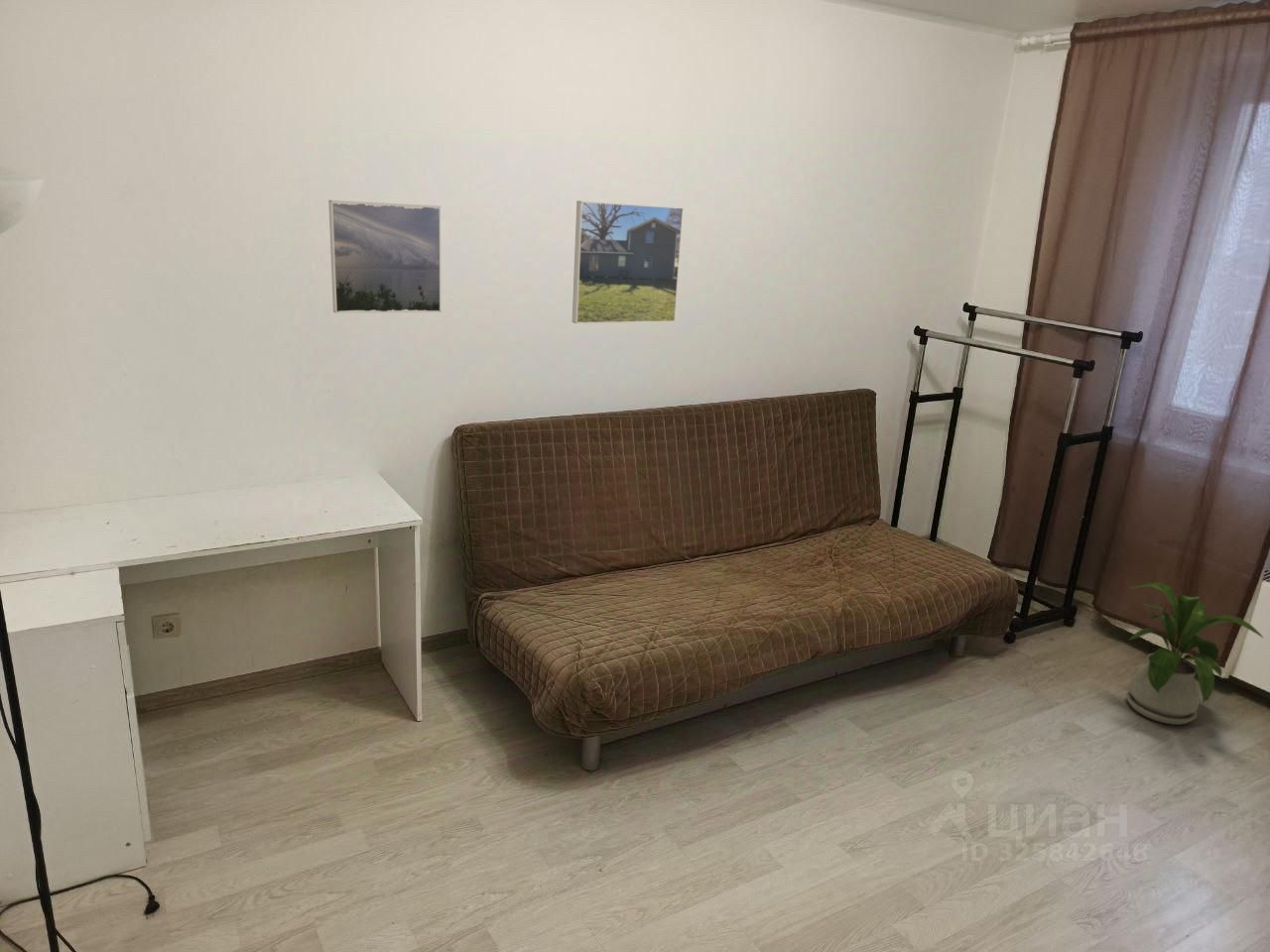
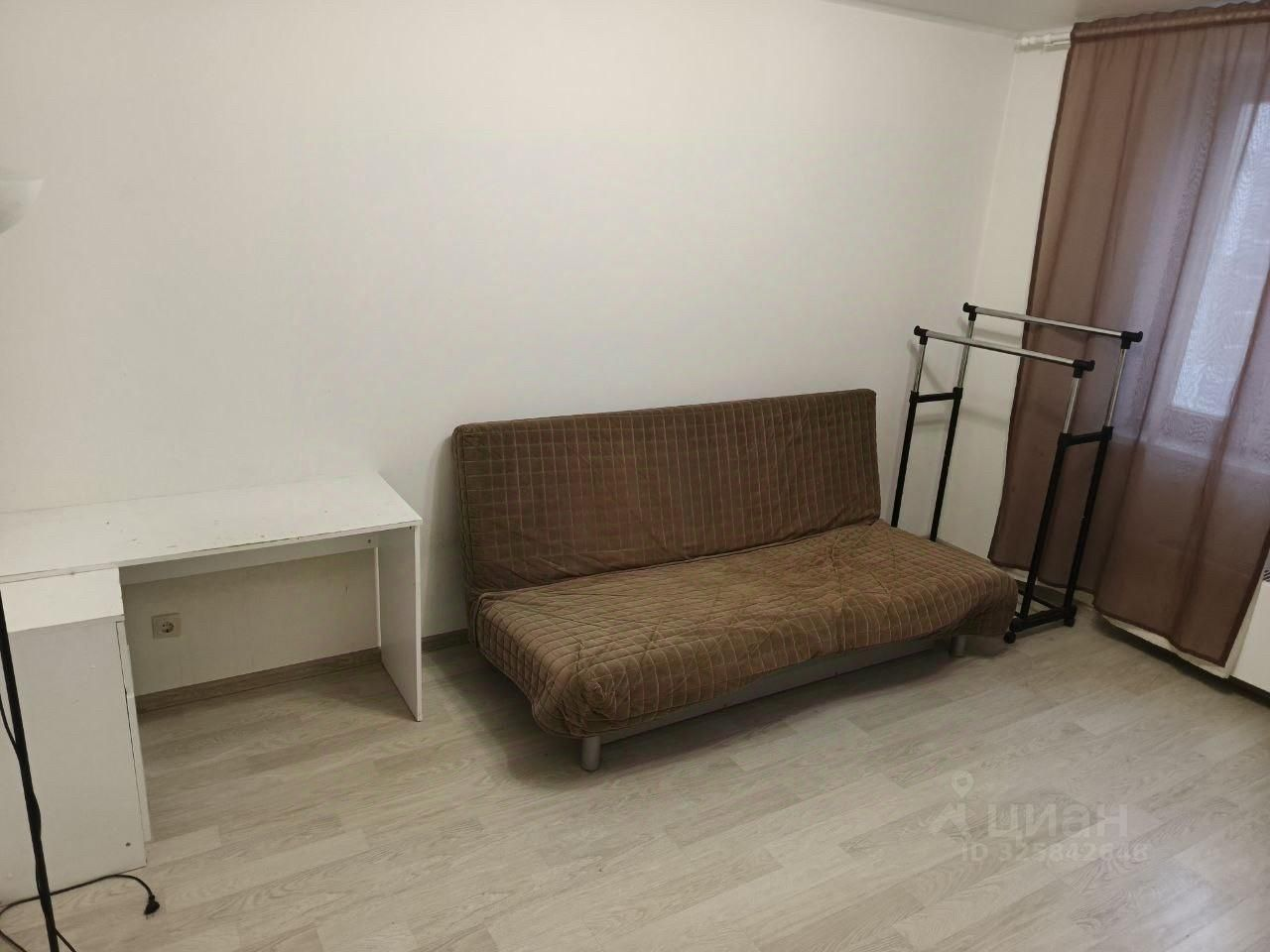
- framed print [572,200,685,324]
- house plant [1125,581,1265,726]
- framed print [327,199,442,314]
